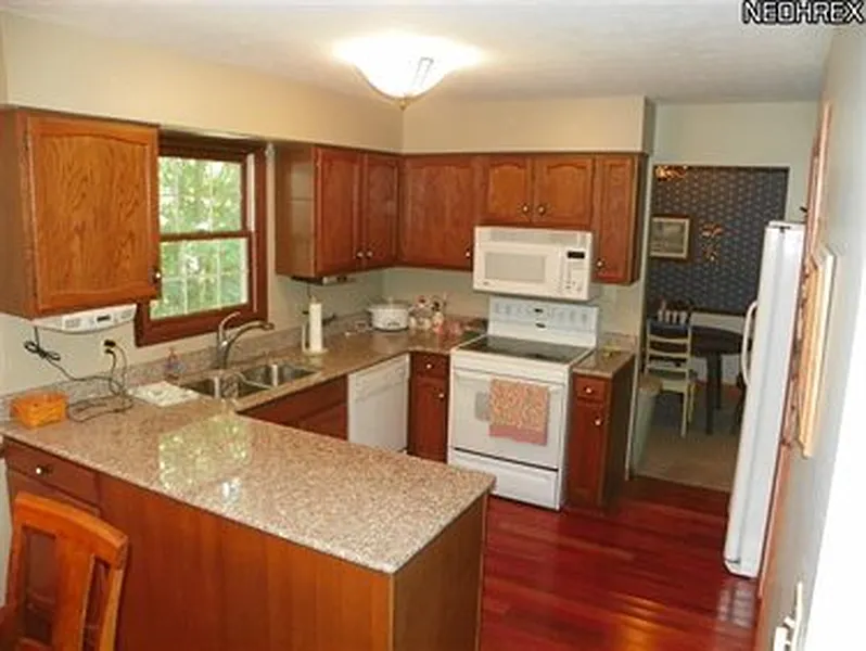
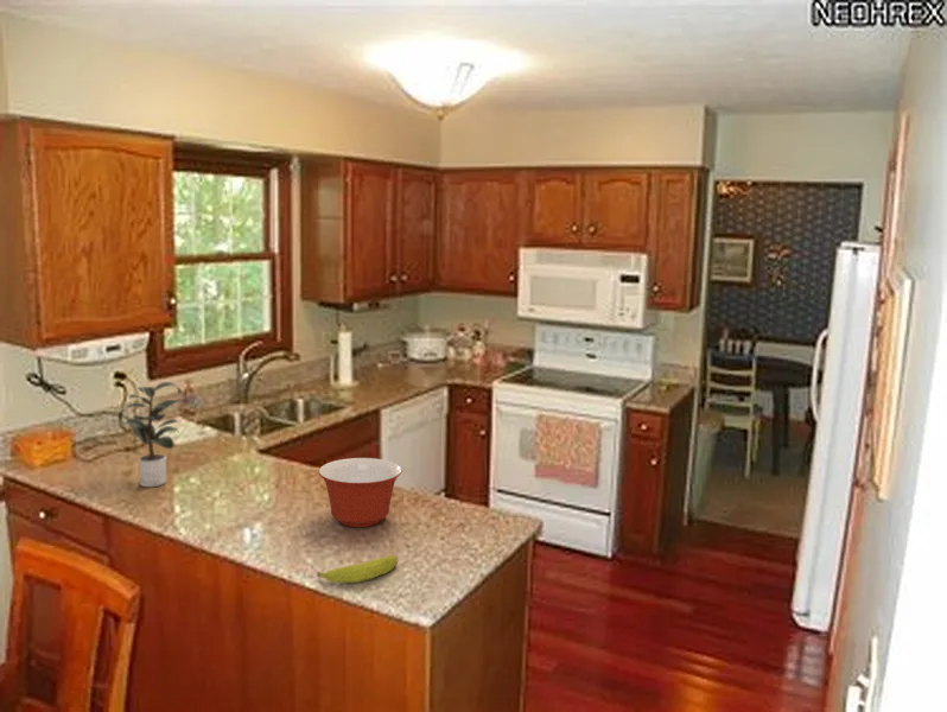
+ mixing bowl [318,457,403,528]
+ potted plant [117,381,183,488]
+ fruit [316,554,399,584]
